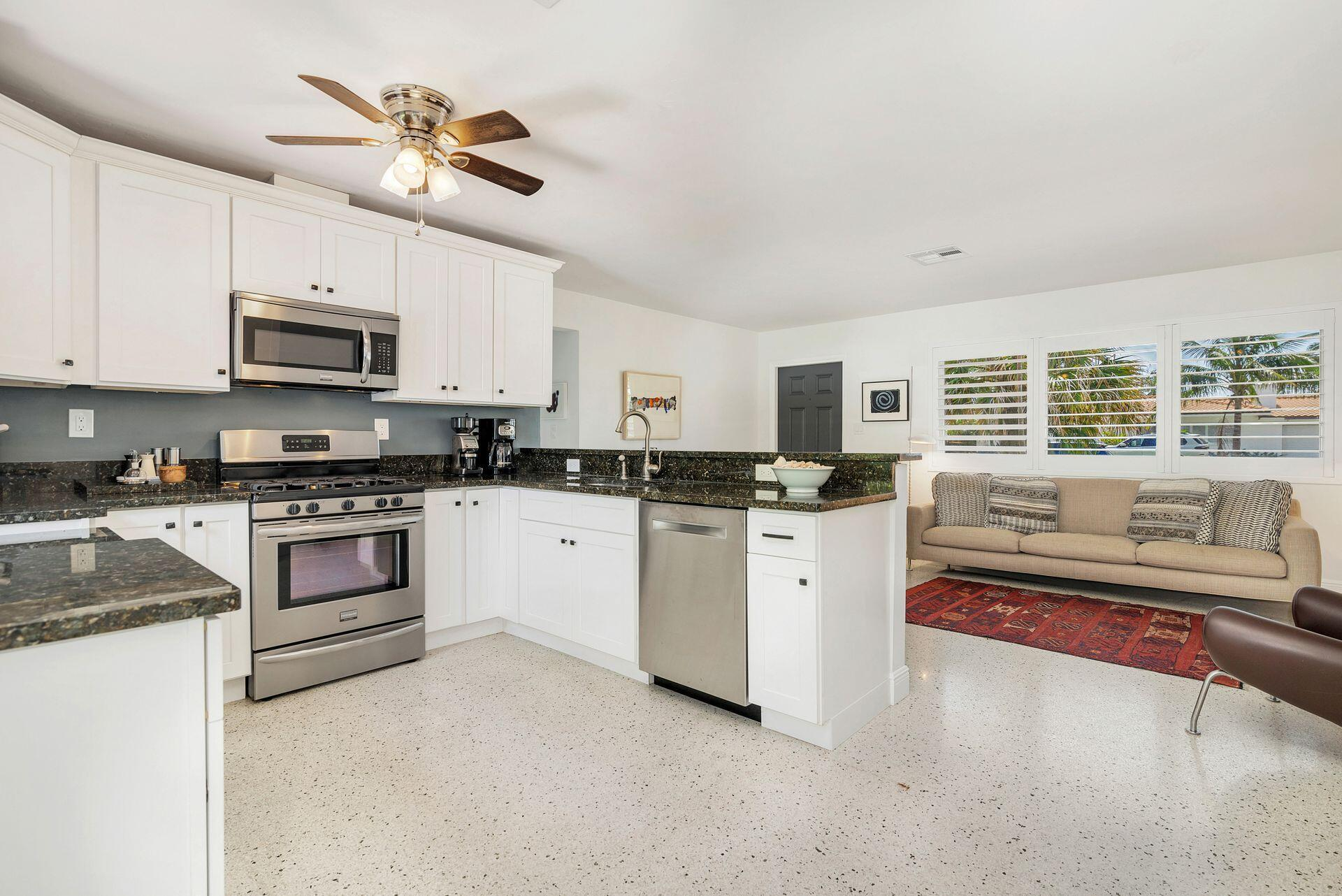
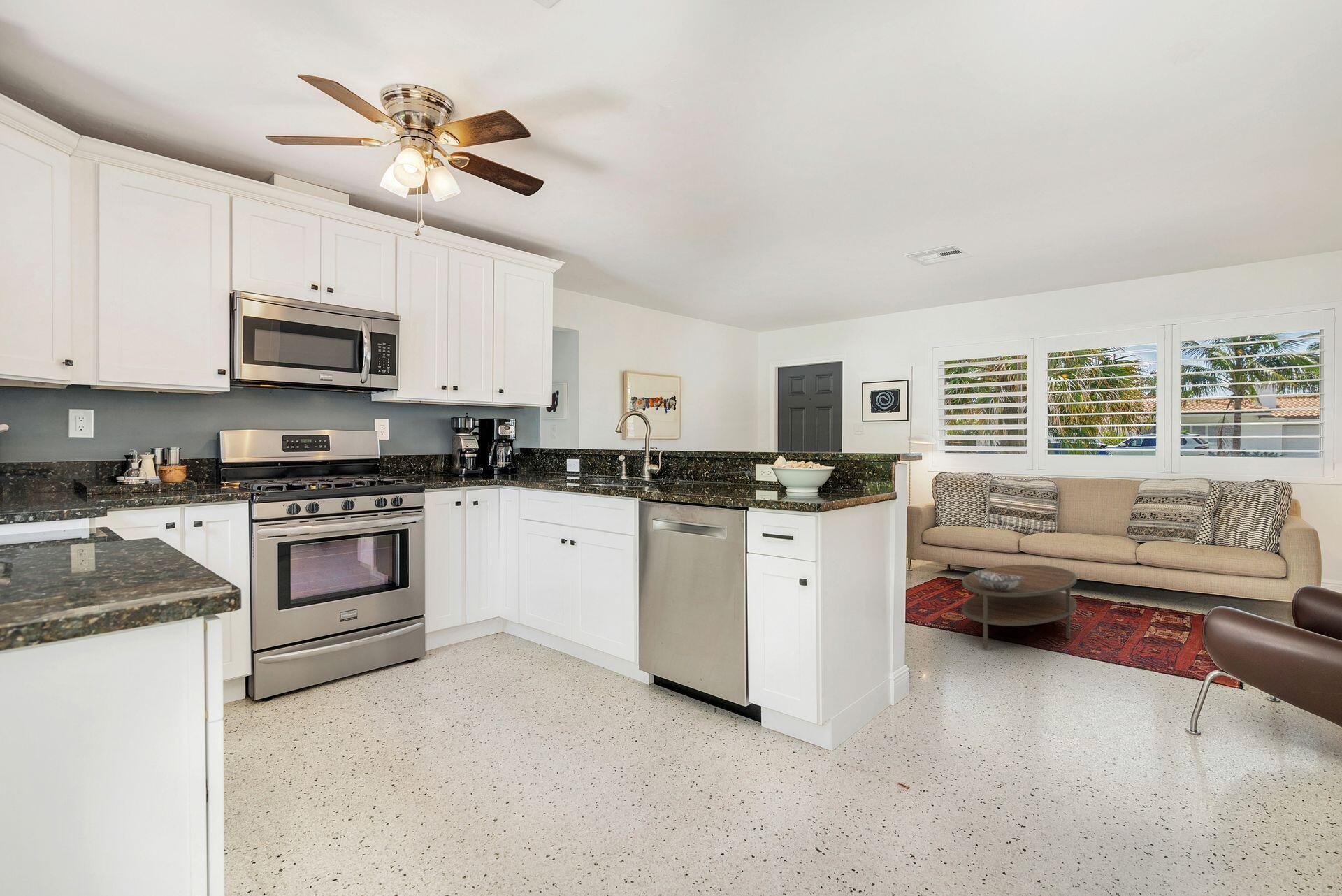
+ decorative bowl [974,570,1023,591]
+ coffee table [962,564,1078,649]
